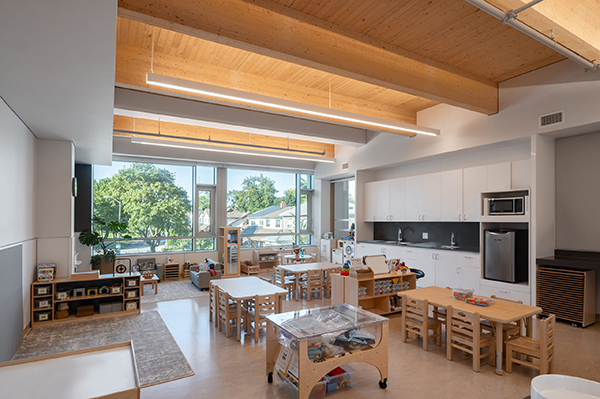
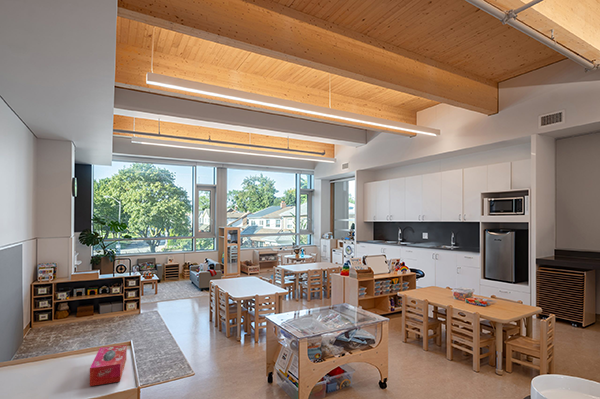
+ tissue box [89,344,128,387]
